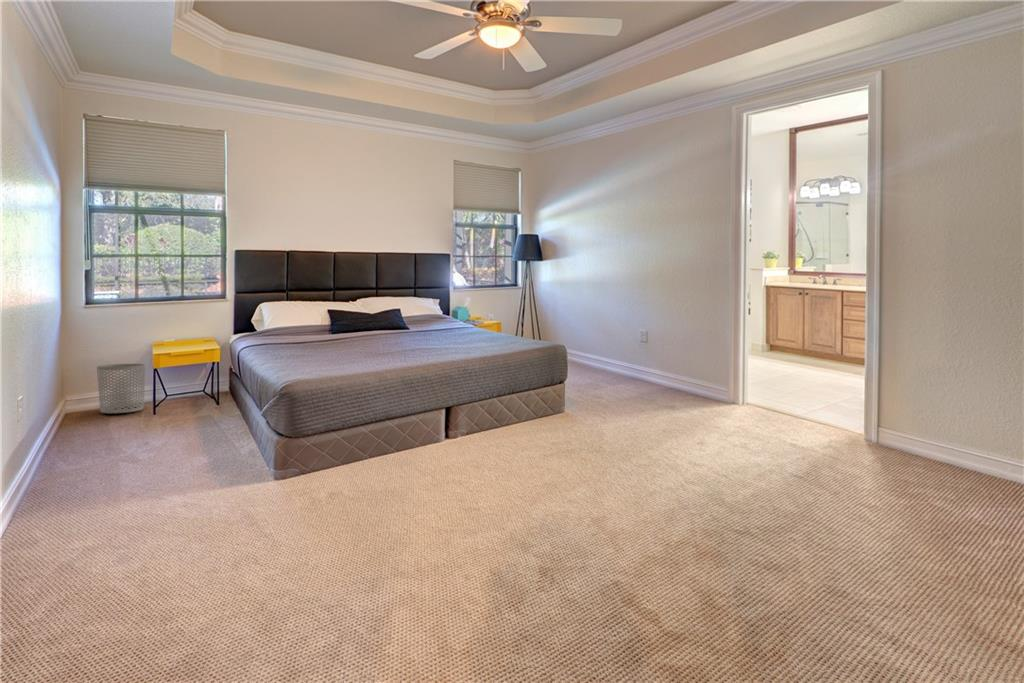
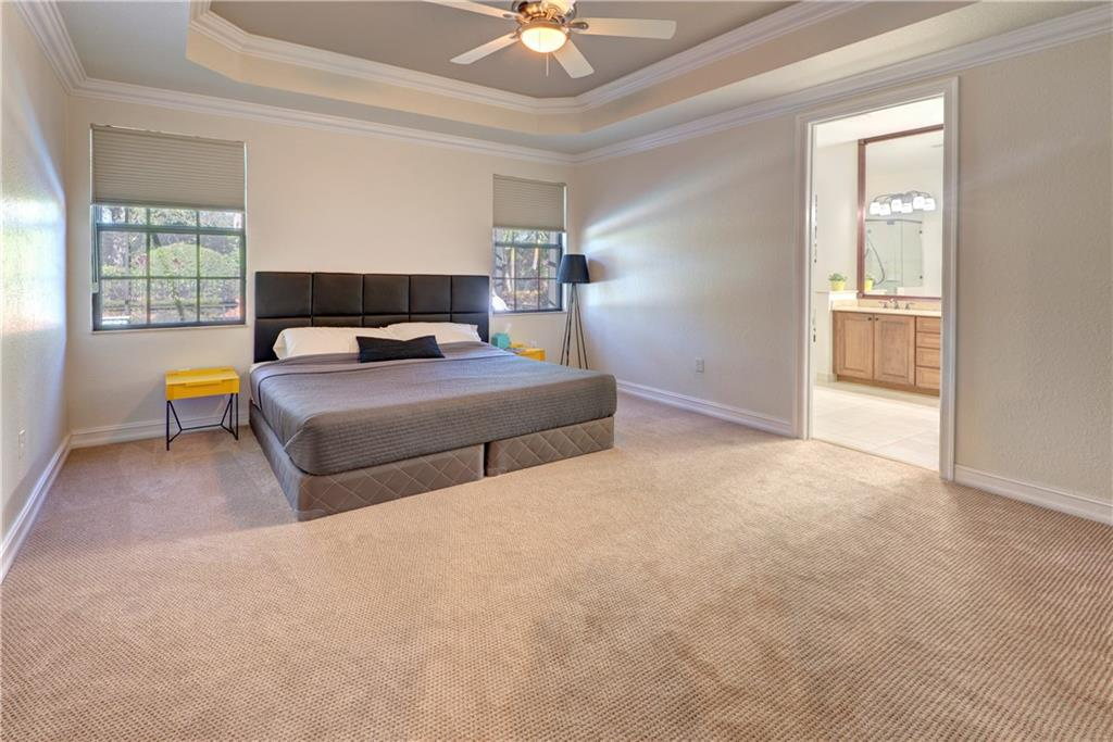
- waste bin [96,363,146,414]
